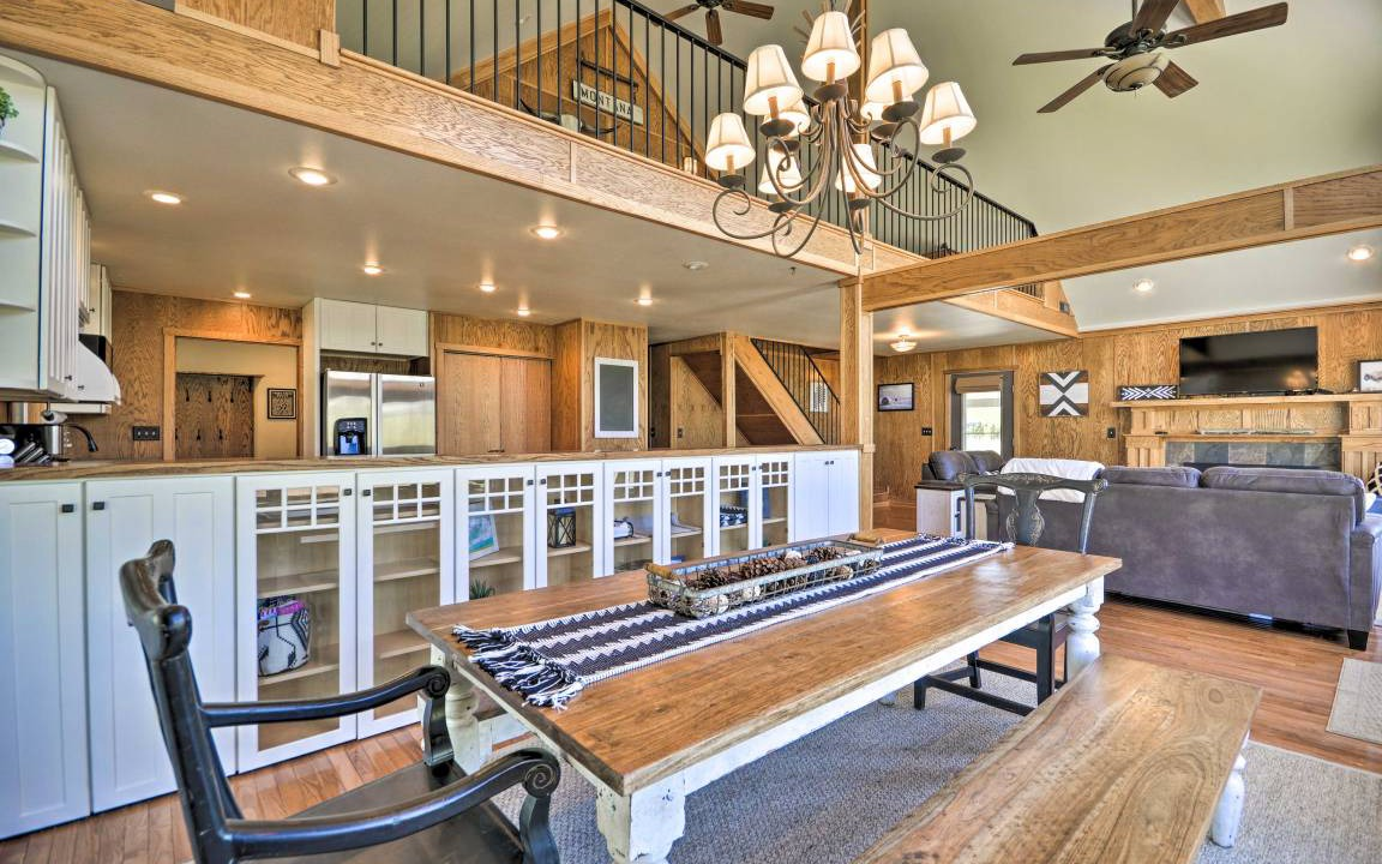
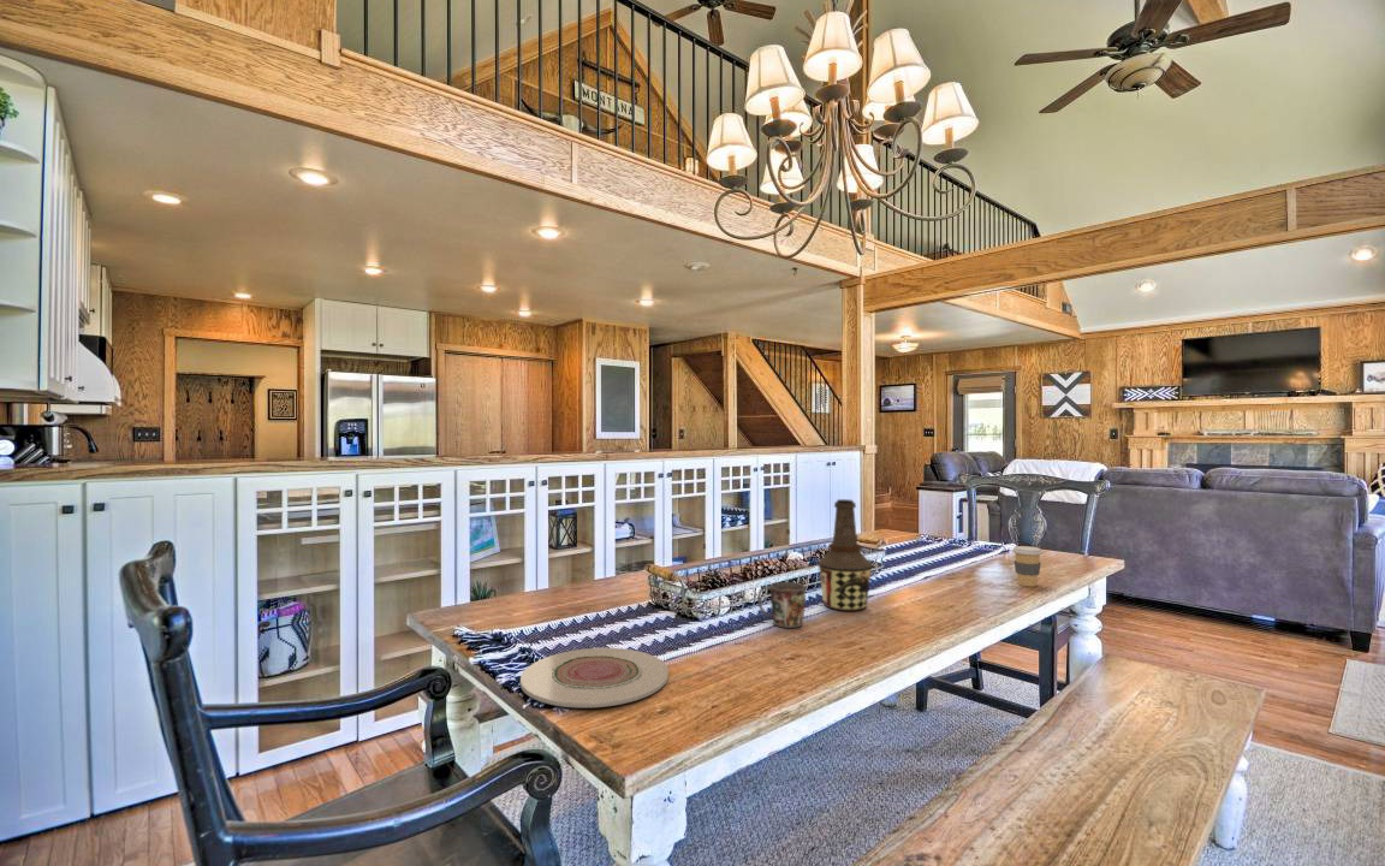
+ mug [756,581,807,629]
+ plate [519,647,670,708]
+ coffee cup [1011,545,1044,588]
+ bottle [816,498,874,612]
